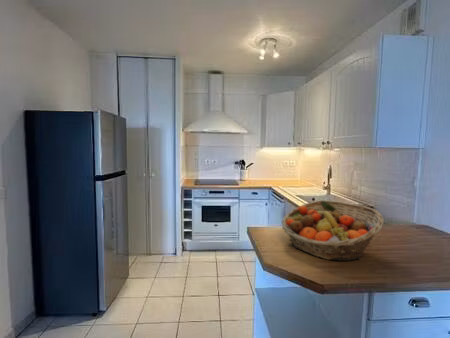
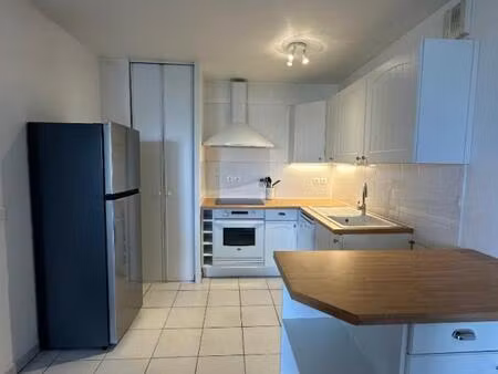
- fruit basket [281,200,385,262]
